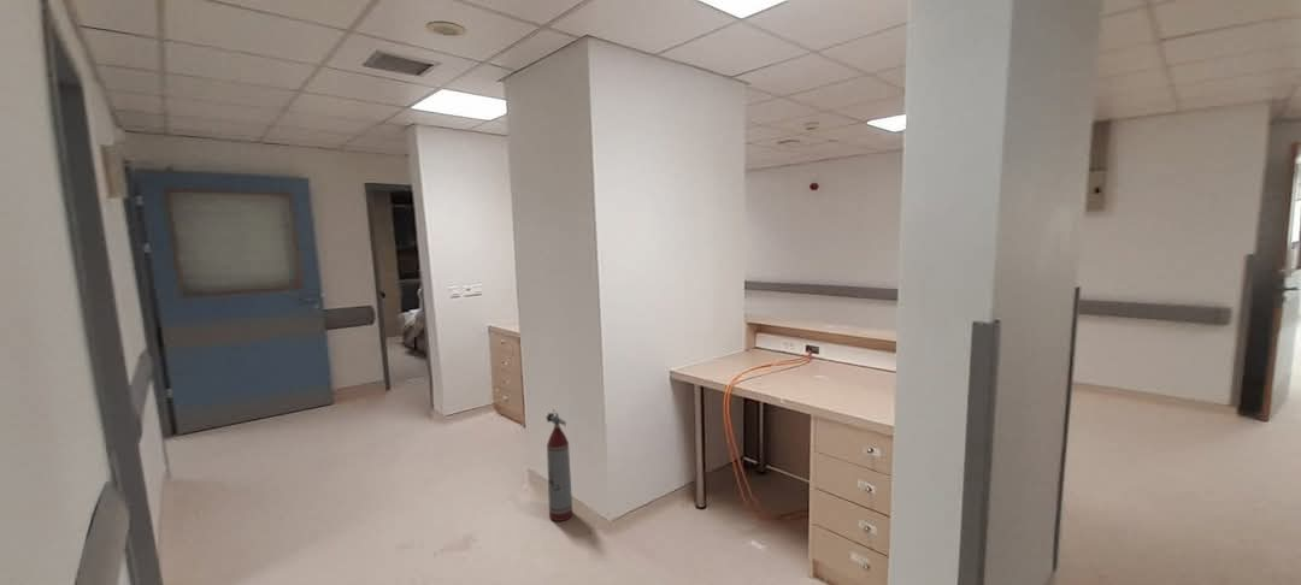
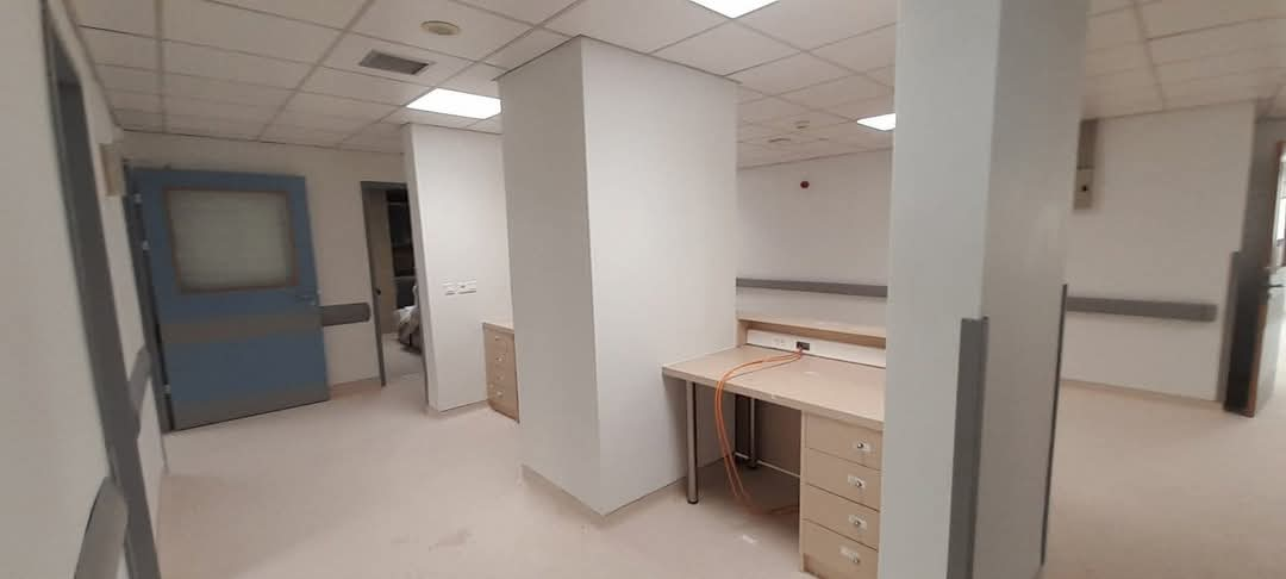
- fire extinguisher [544,408,573,522]
